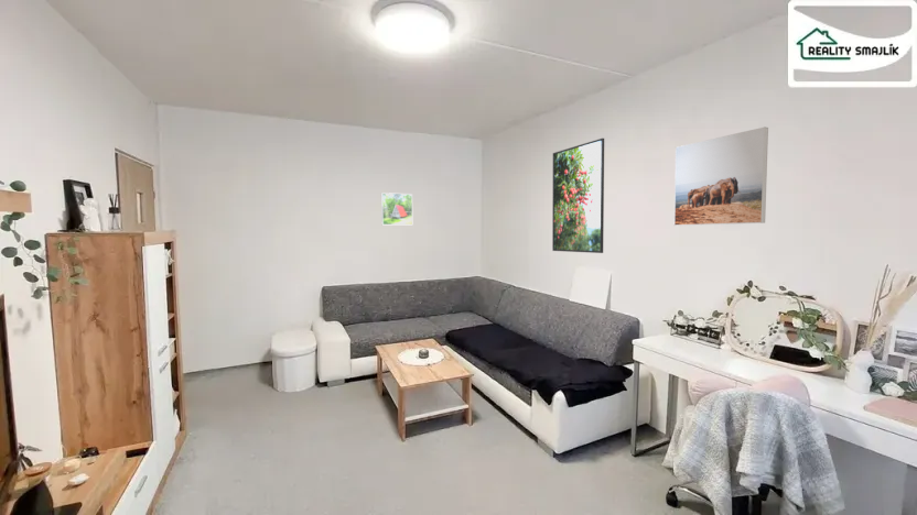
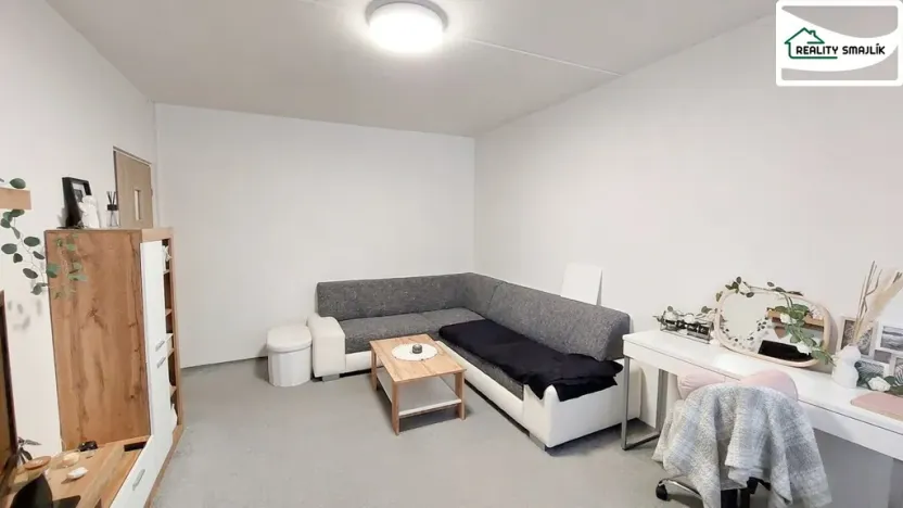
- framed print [673,125,769,227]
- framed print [551,138,605,254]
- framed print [380,191,413,226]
